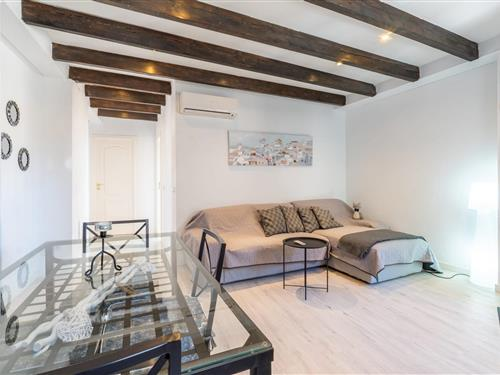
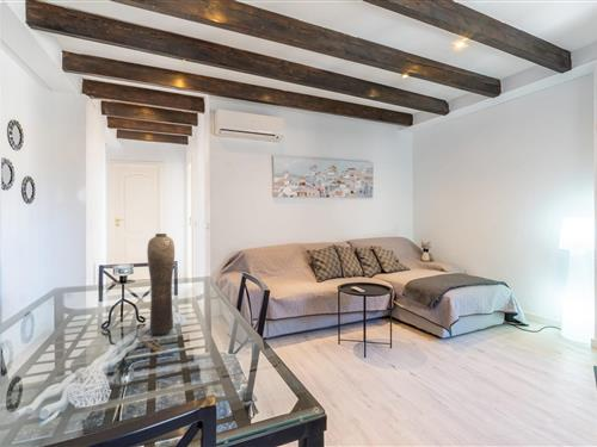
+ vase [146,232,176,336]
